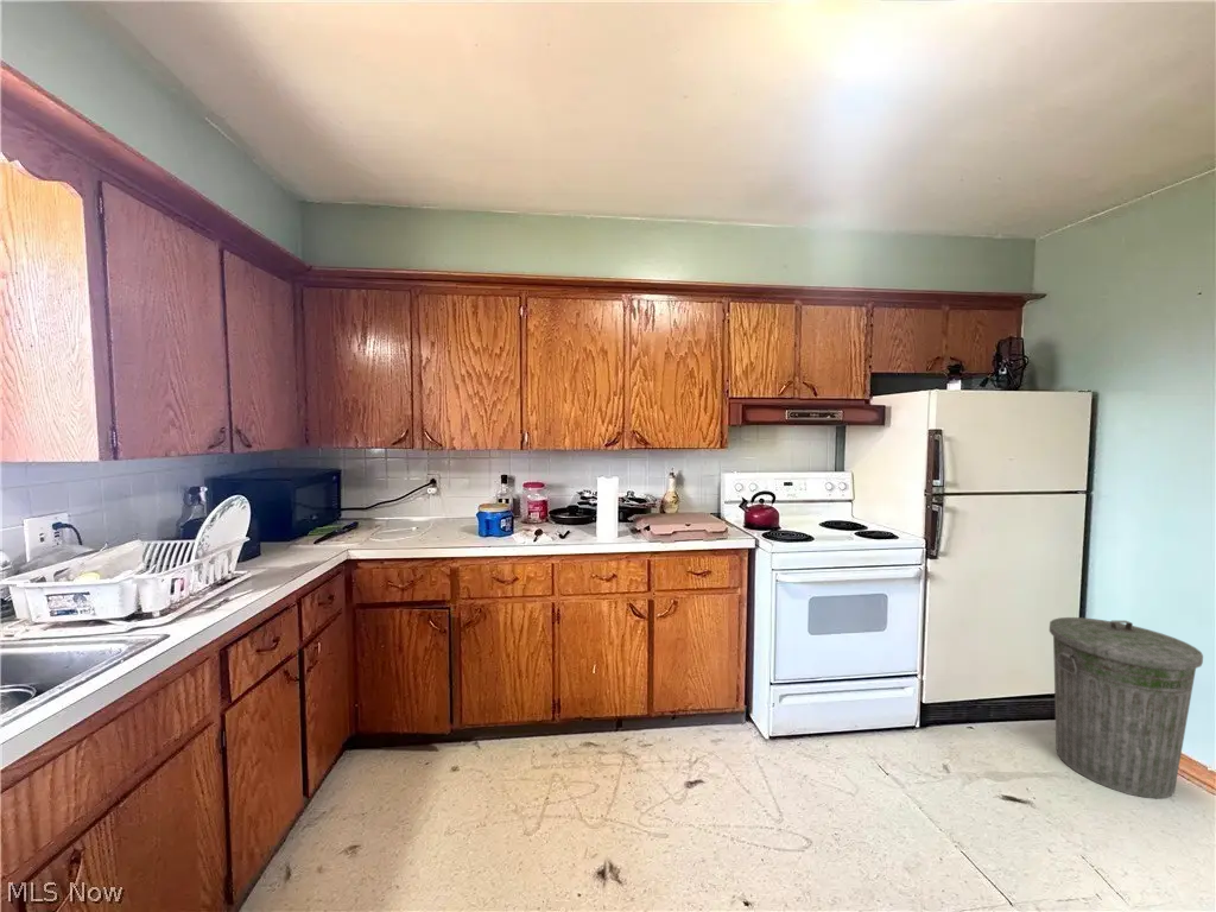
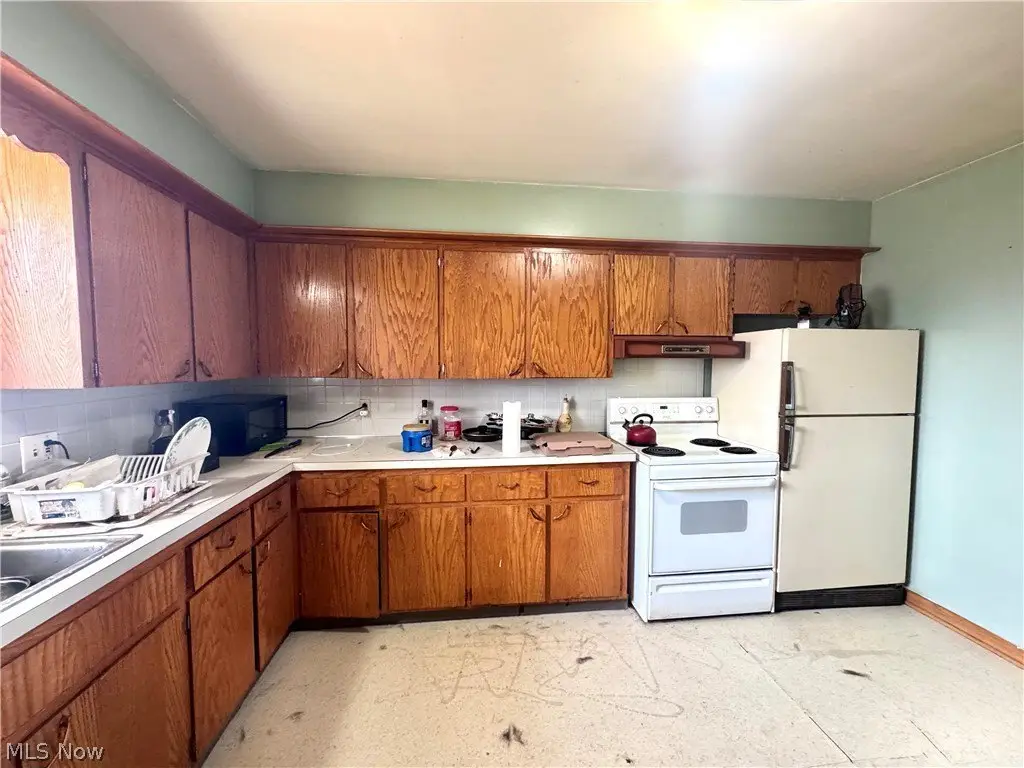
- trash can [1049,616,1204,799]
